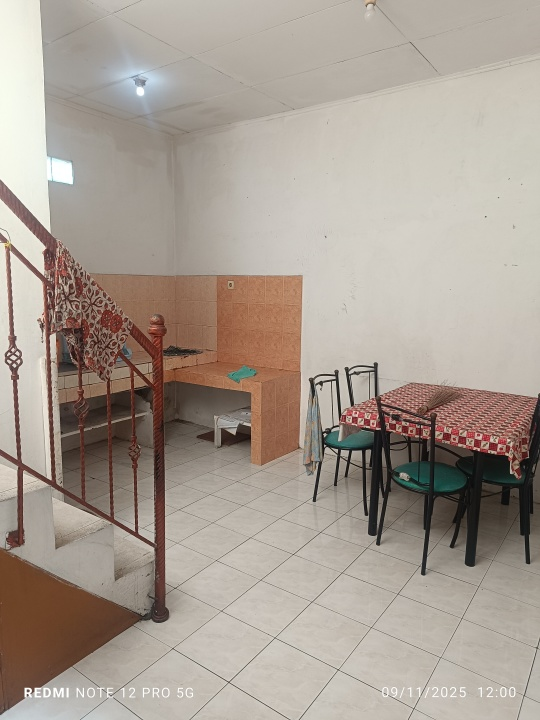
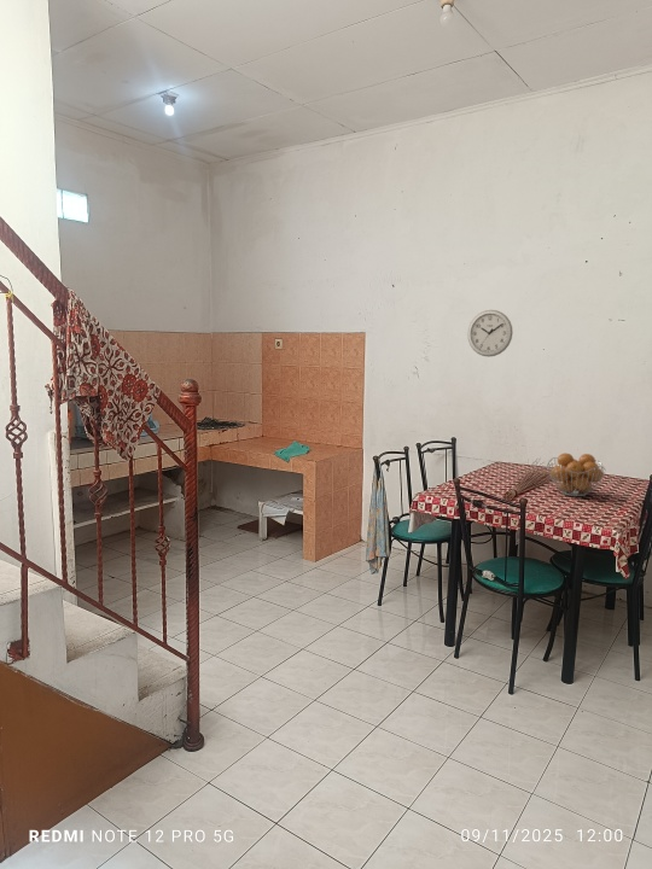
+ fruit basket [546,451,606,497]
+ wall clock [466,309,514,358]
